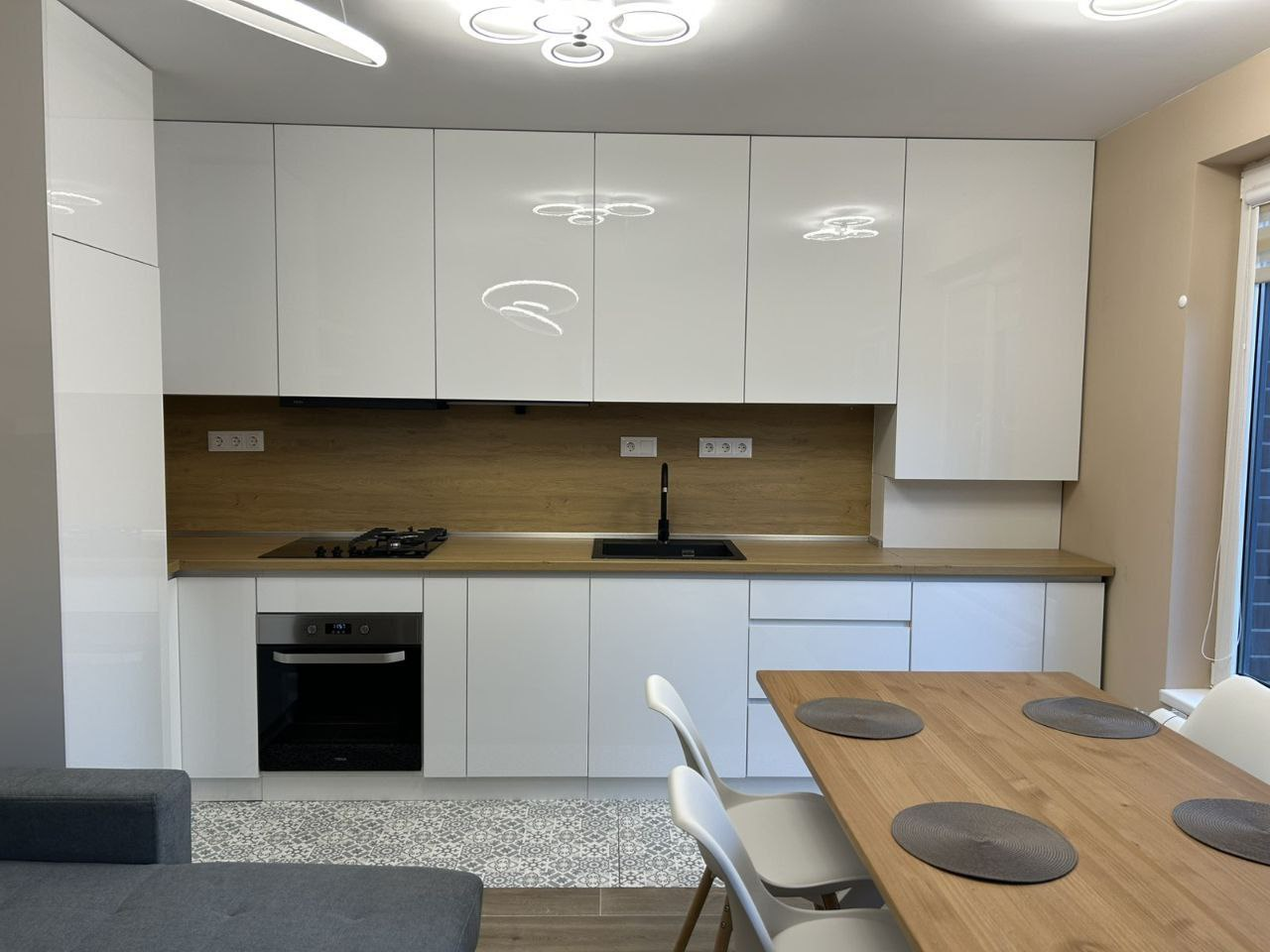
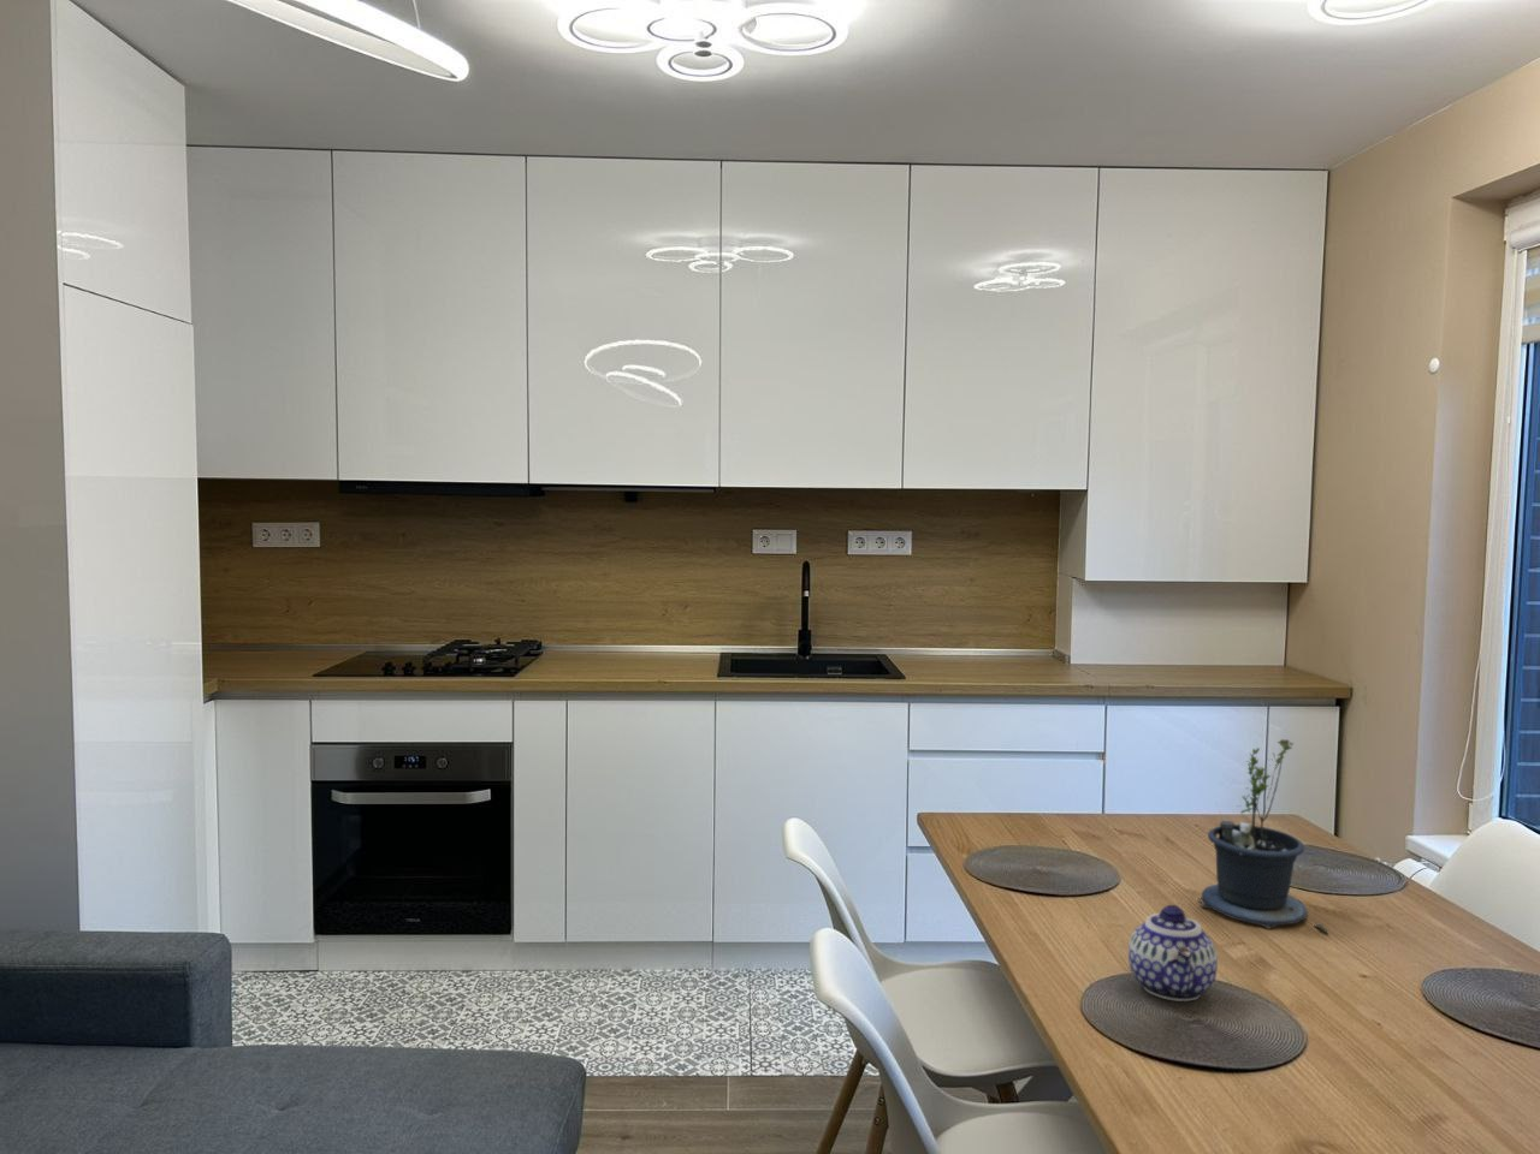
+ teapot [1128,904,1219,1002]
+ potted plant [1198,738,1330,936]
